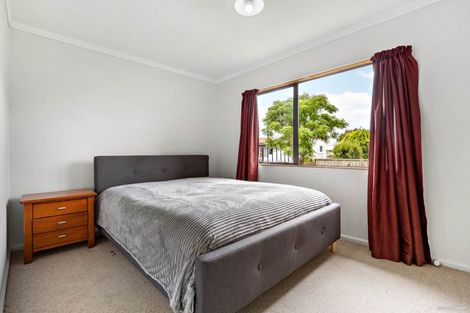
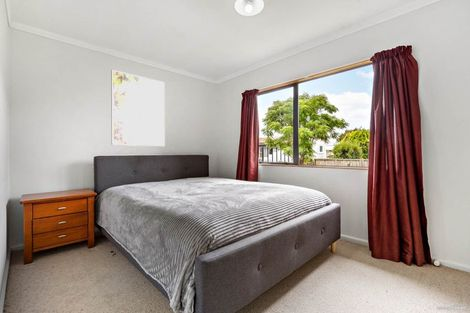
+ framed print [110,69,166,147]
